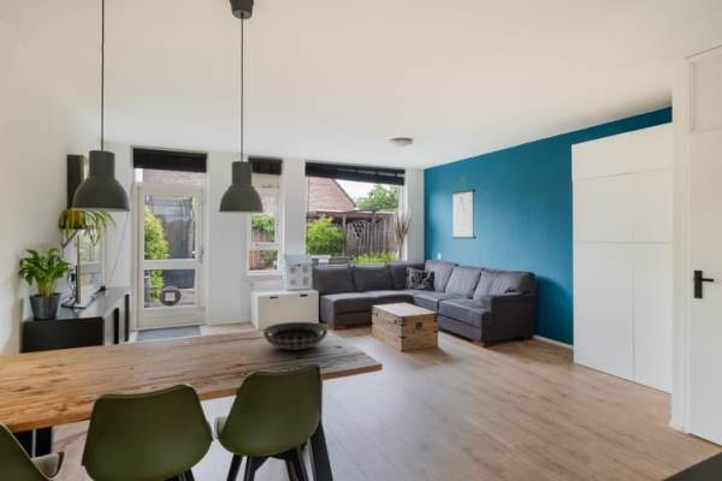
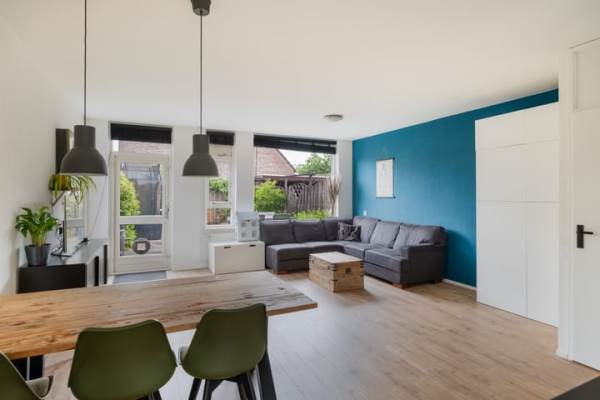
- decorative bowl [262,321,329,351]
